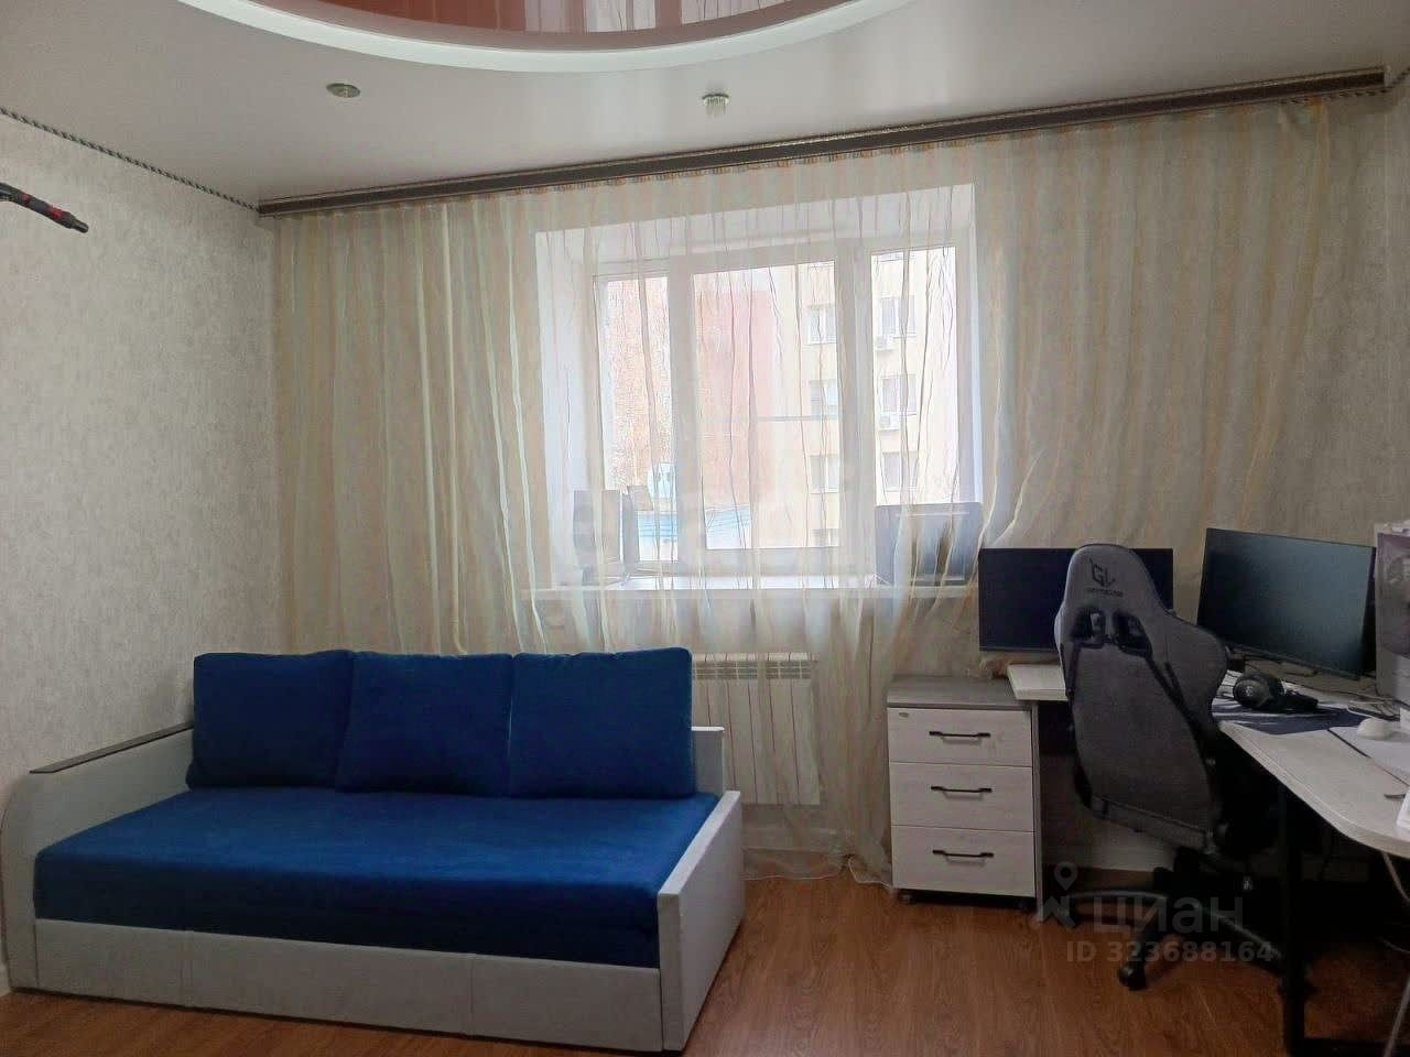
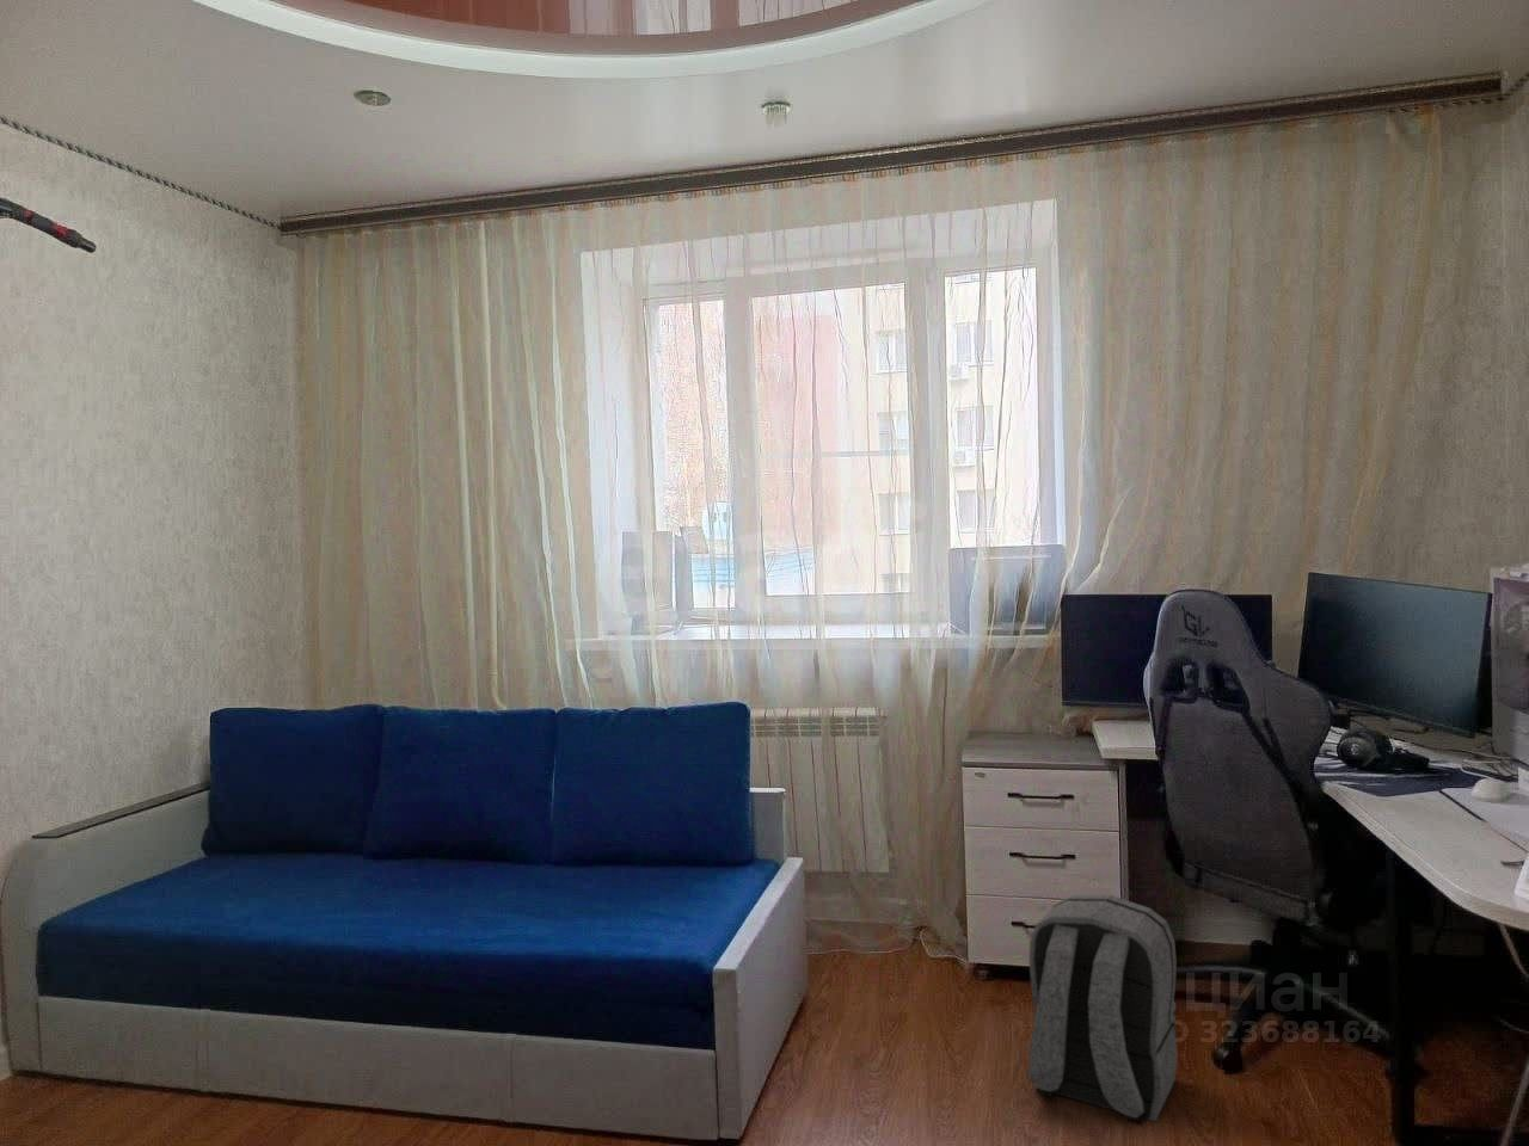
+ backpack [1027,894,1179,1126]
